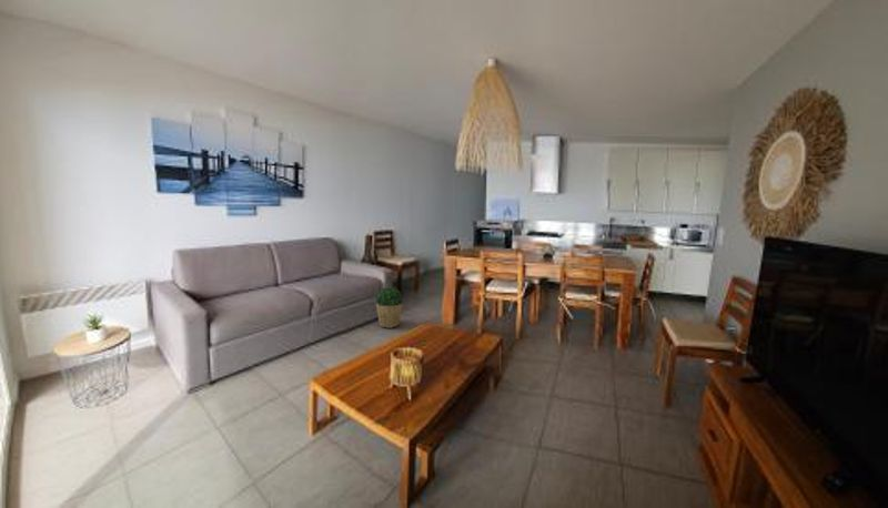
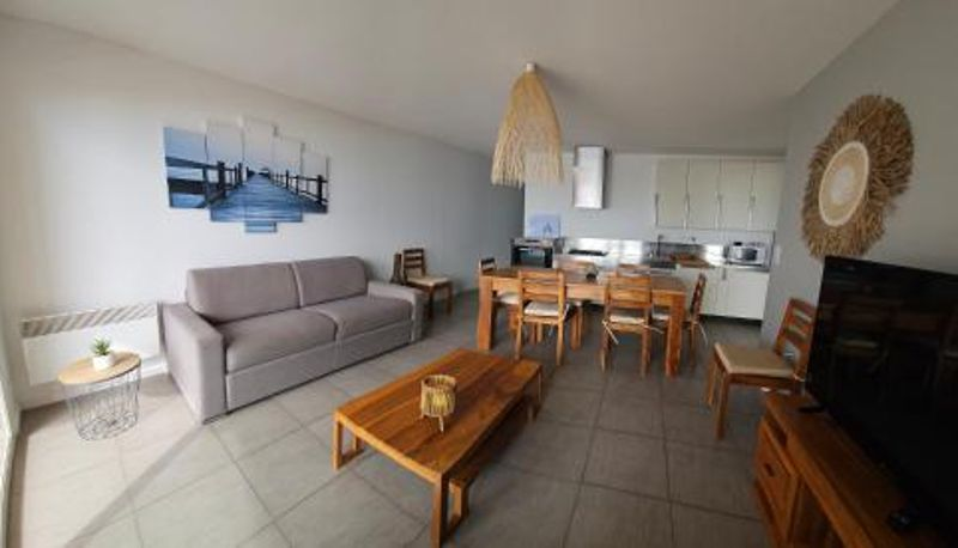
- potted plant [374,285,404,329]
